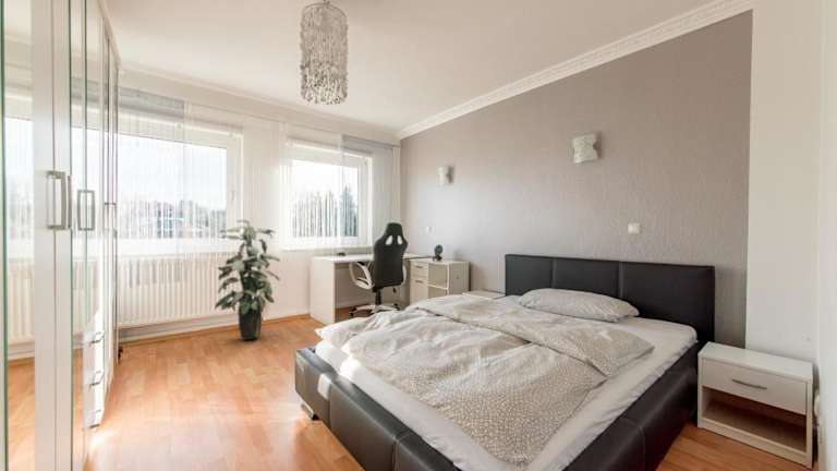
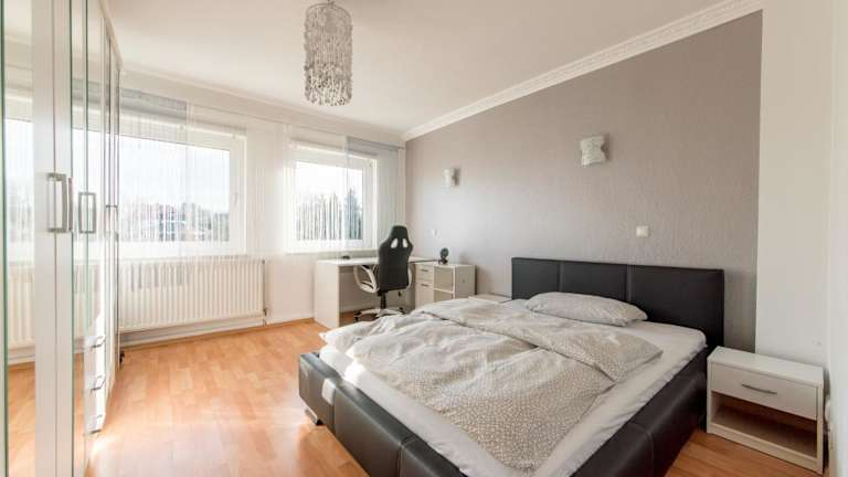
- indoor plant [214,218,281,341]
